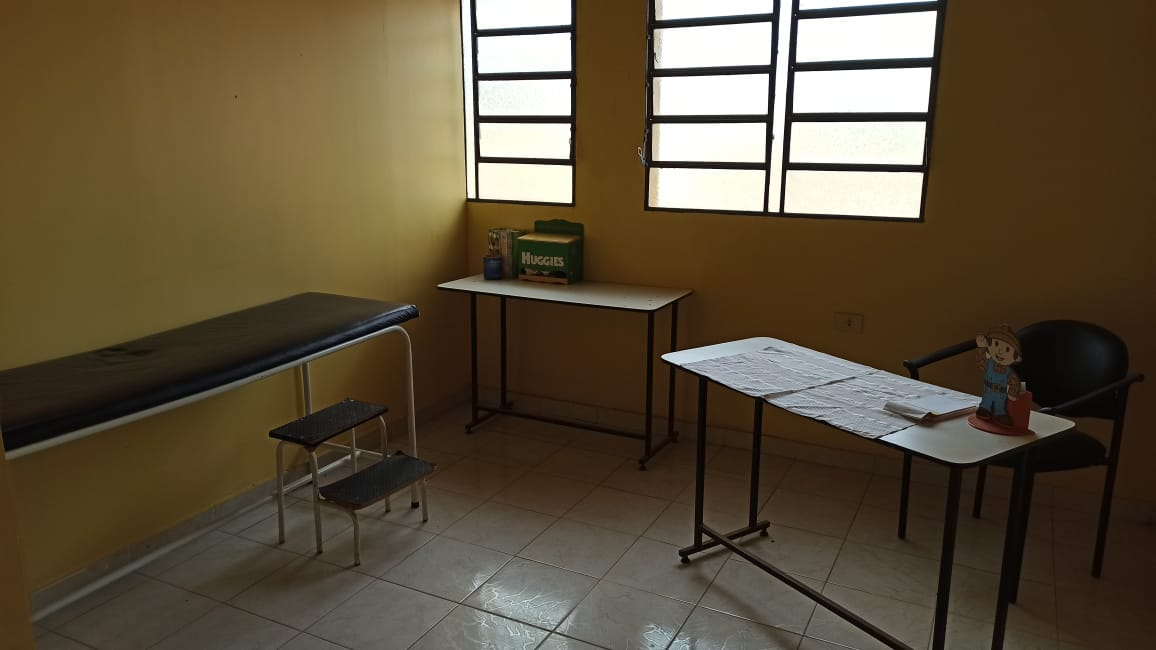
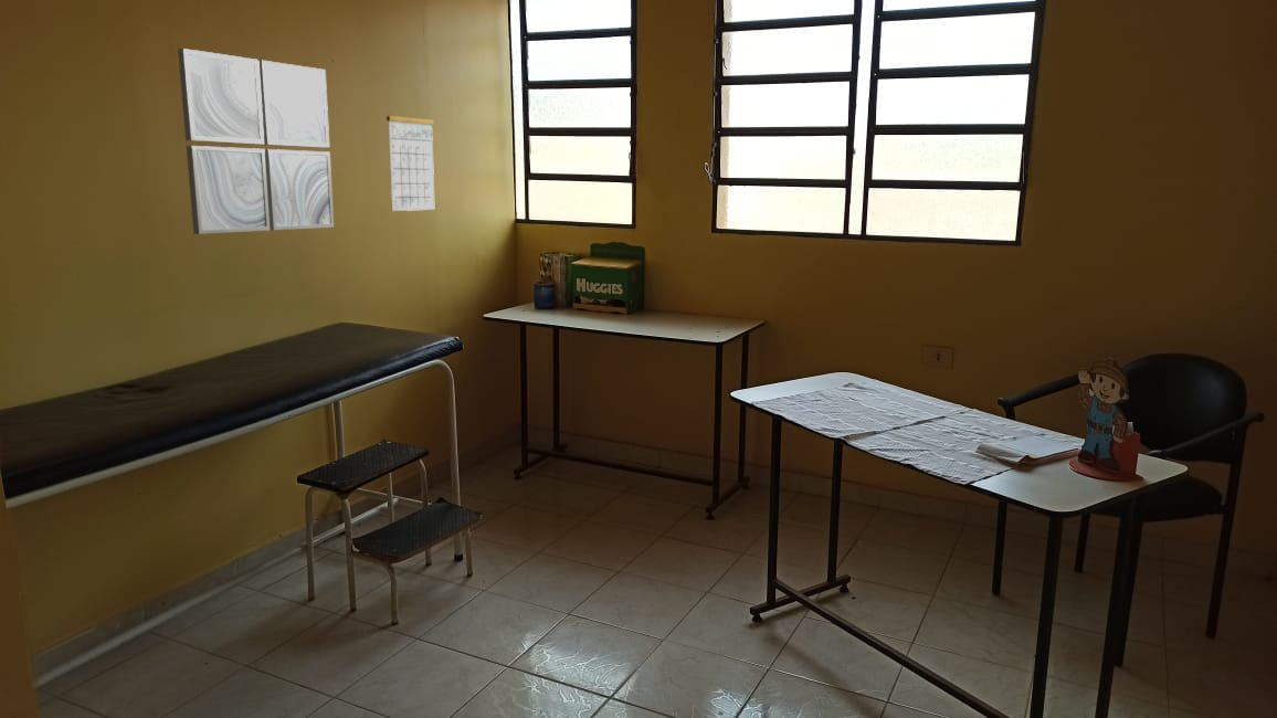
+ calendar [386,95,436,212]
+ wall art [177,47,335,235]
